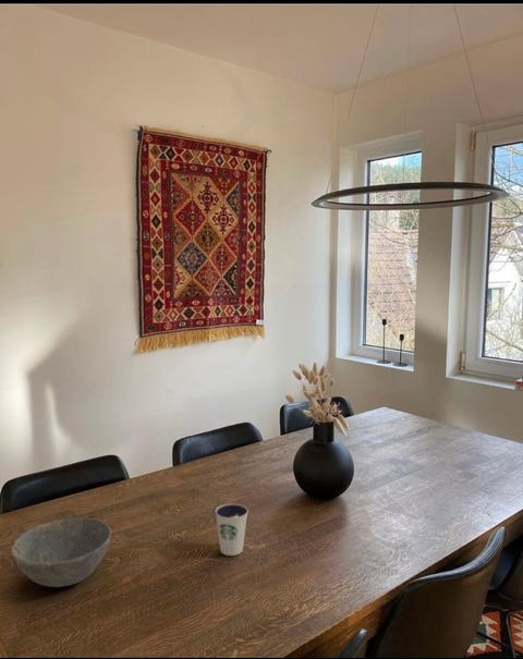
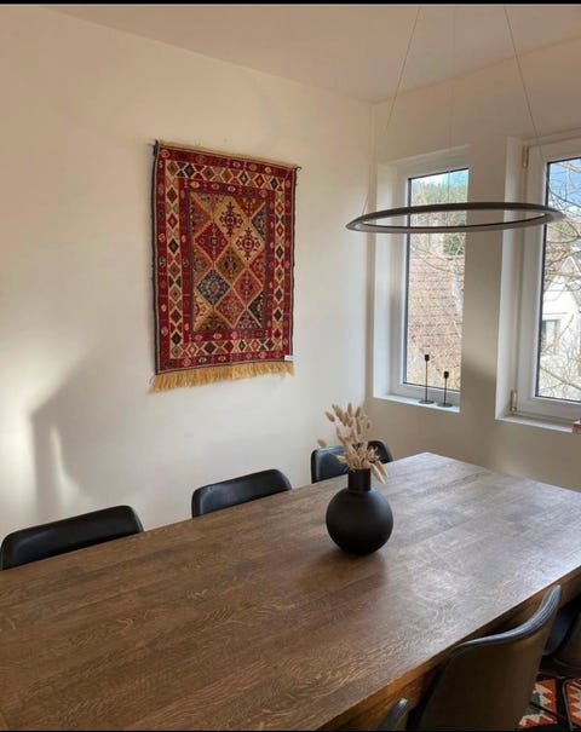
- dixie cup [215,502,250,557]
- bowl [11,516,112,588]
